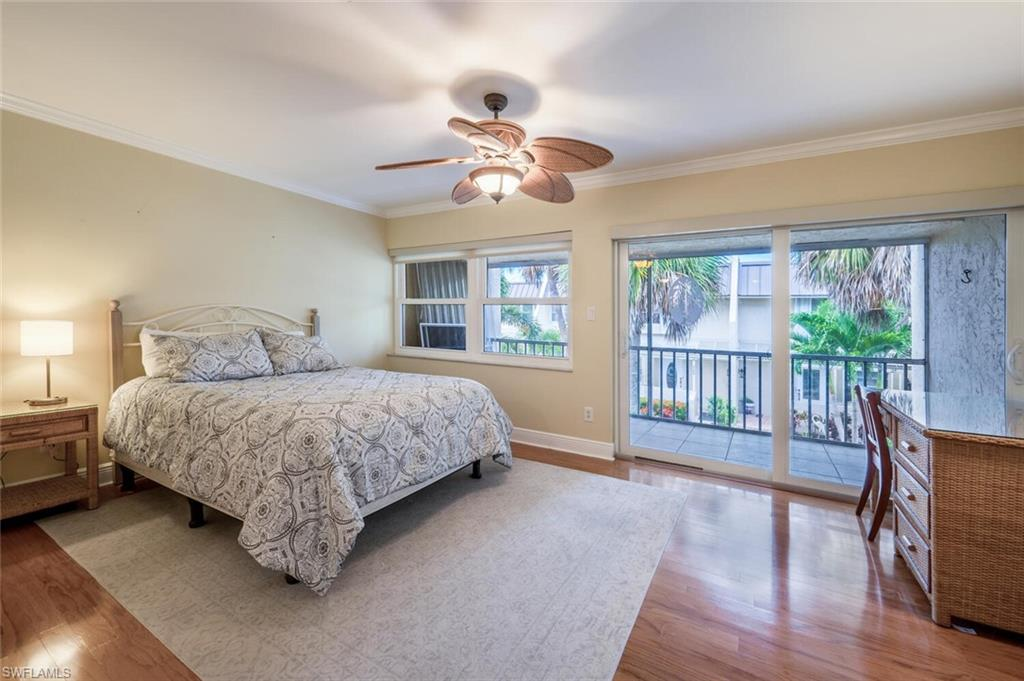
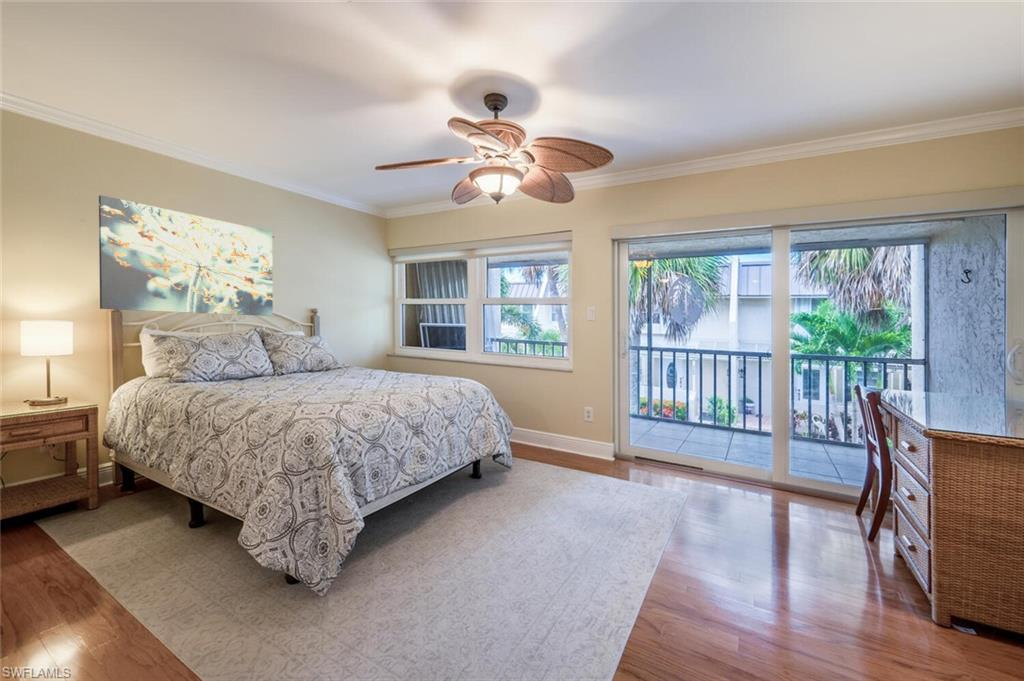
+ wall art [98,194,274,317]
